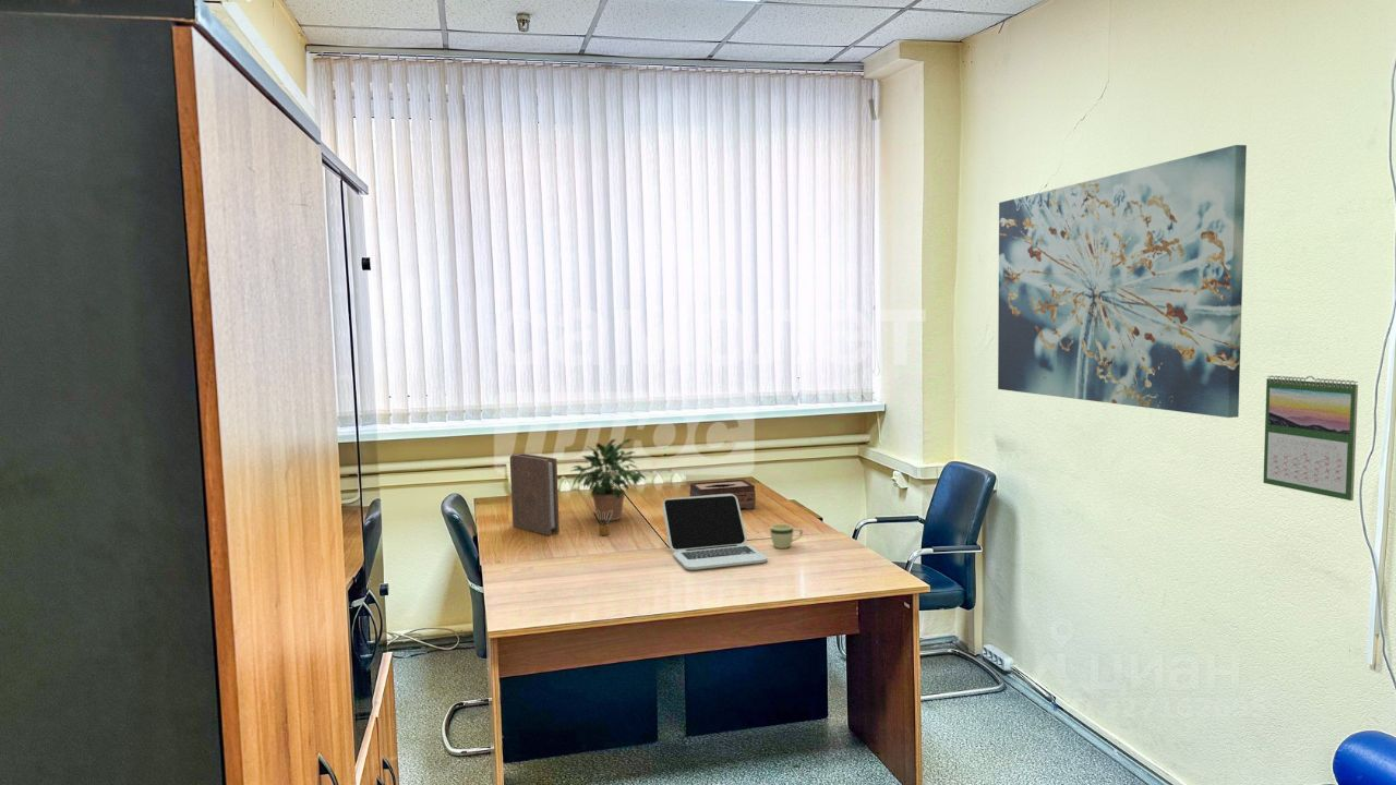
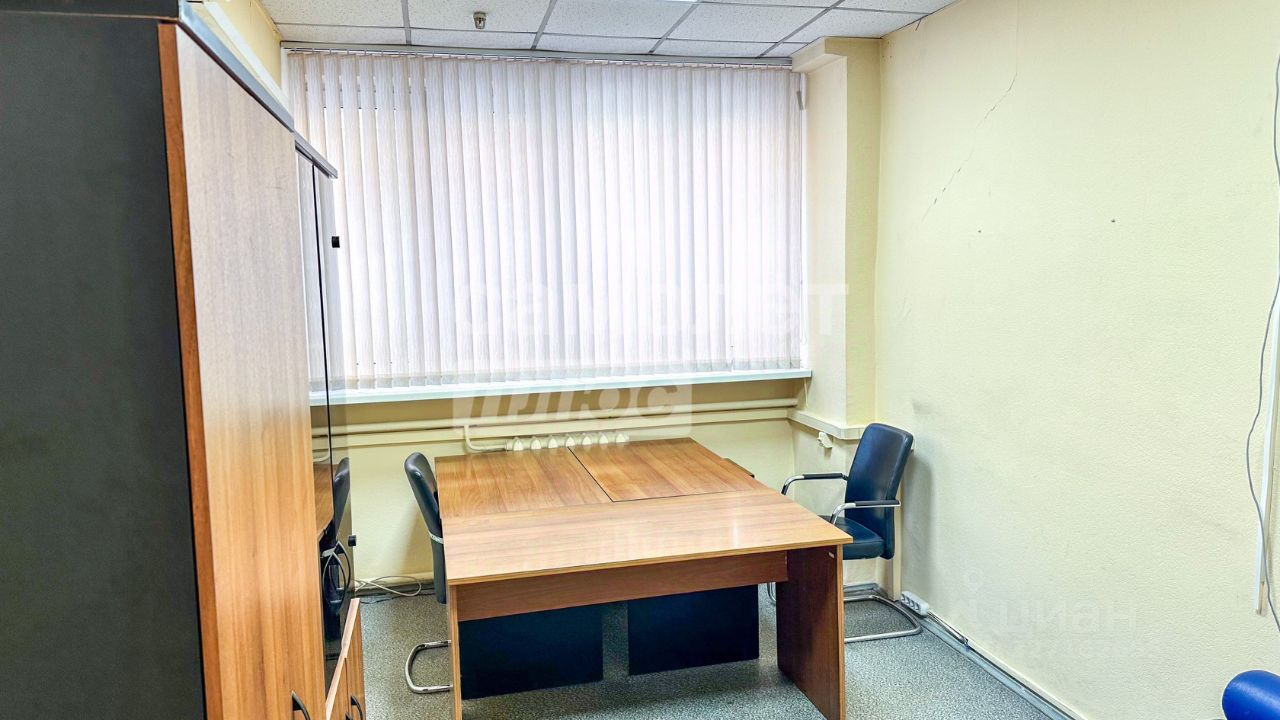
- book [509,452,561,536]
- calendar [1262,374,1359,502]
- pencil box [592,510,613,536]
- potted plant [570,438,648,522]
- laptop [661,494,768,570]
- tissue box [689,479,757,510]
- wall art [997,144,1248,419]
- mug [769,523,804,550]
